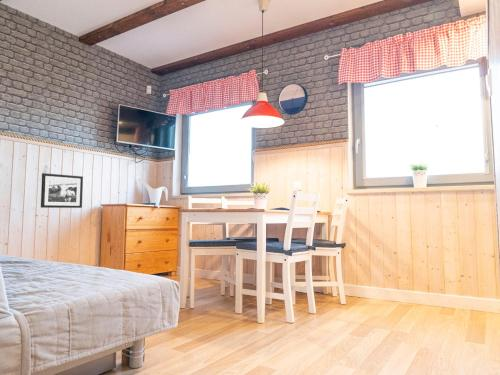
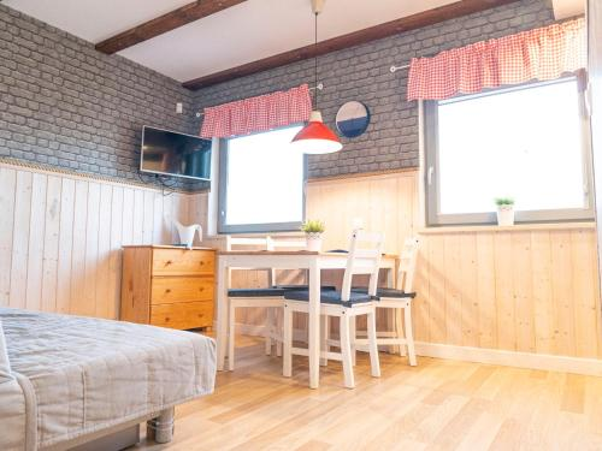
- picture frame [40,172,84,209]
